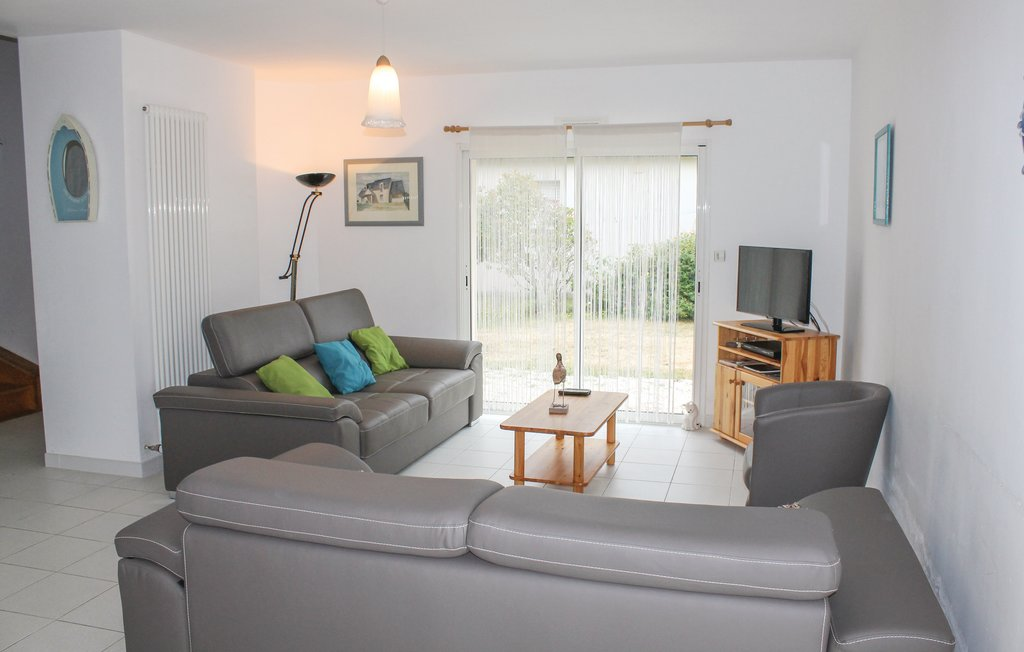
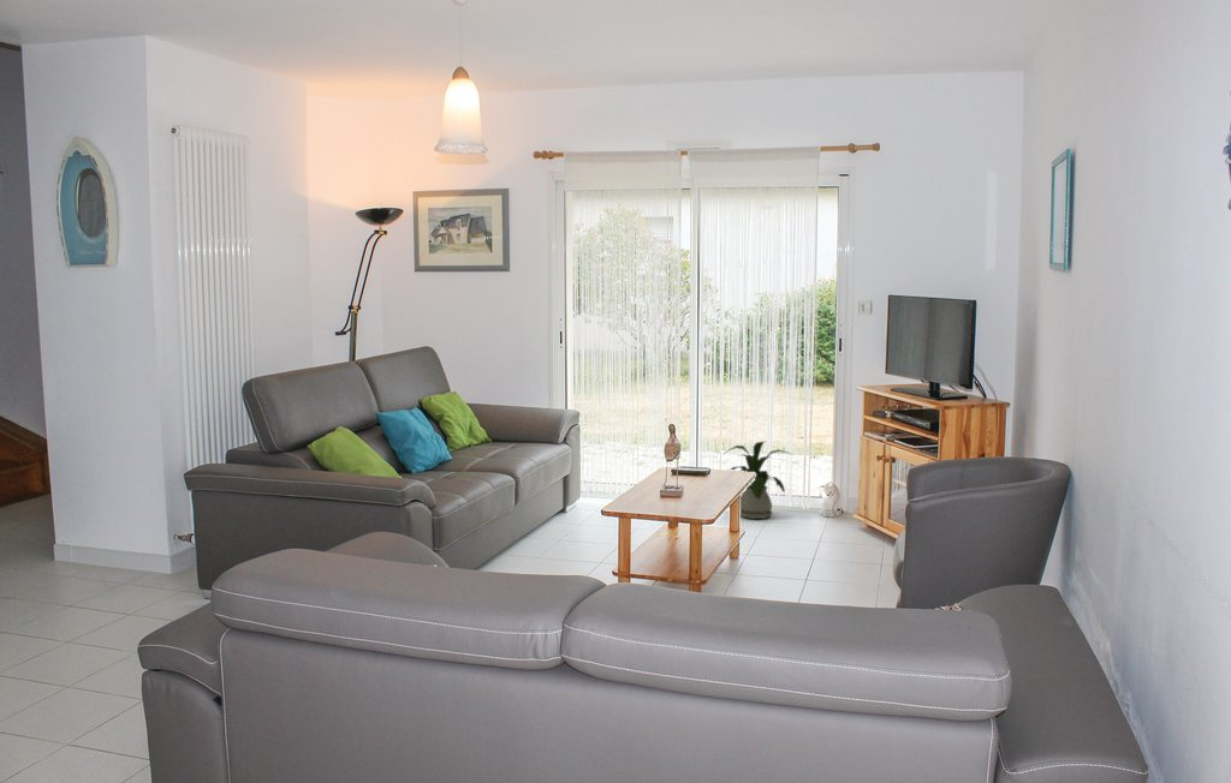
+ house plant [722,440,795,520]
